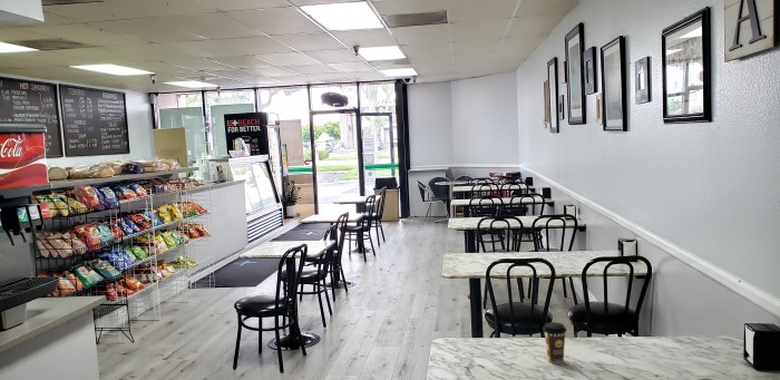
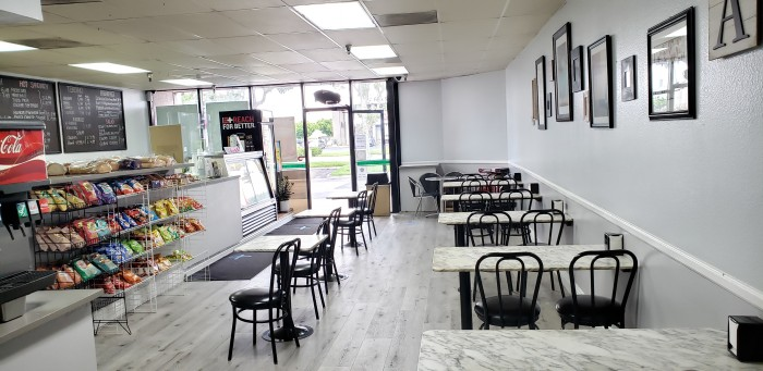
- coffee cup [542,321,567,364]
